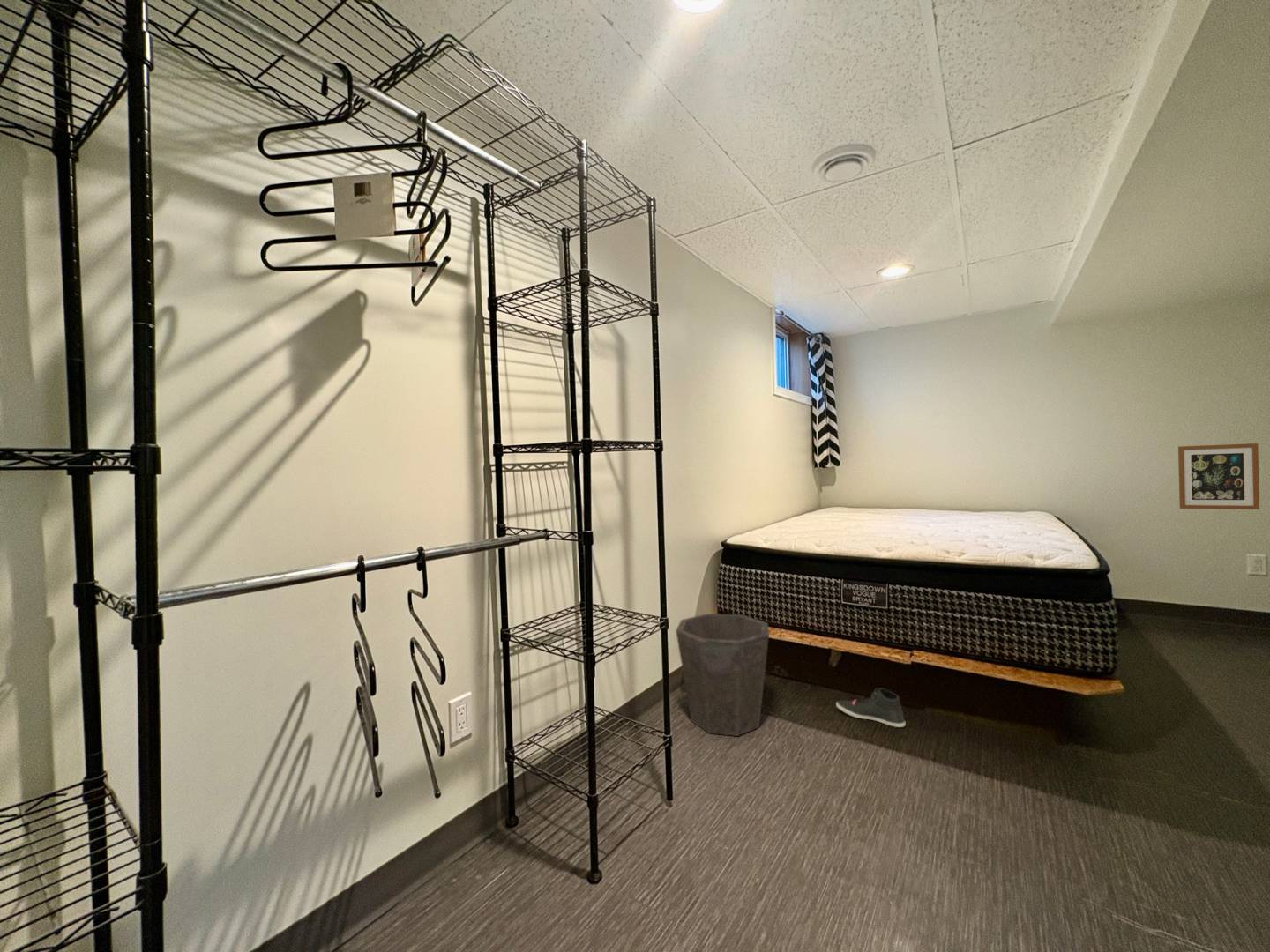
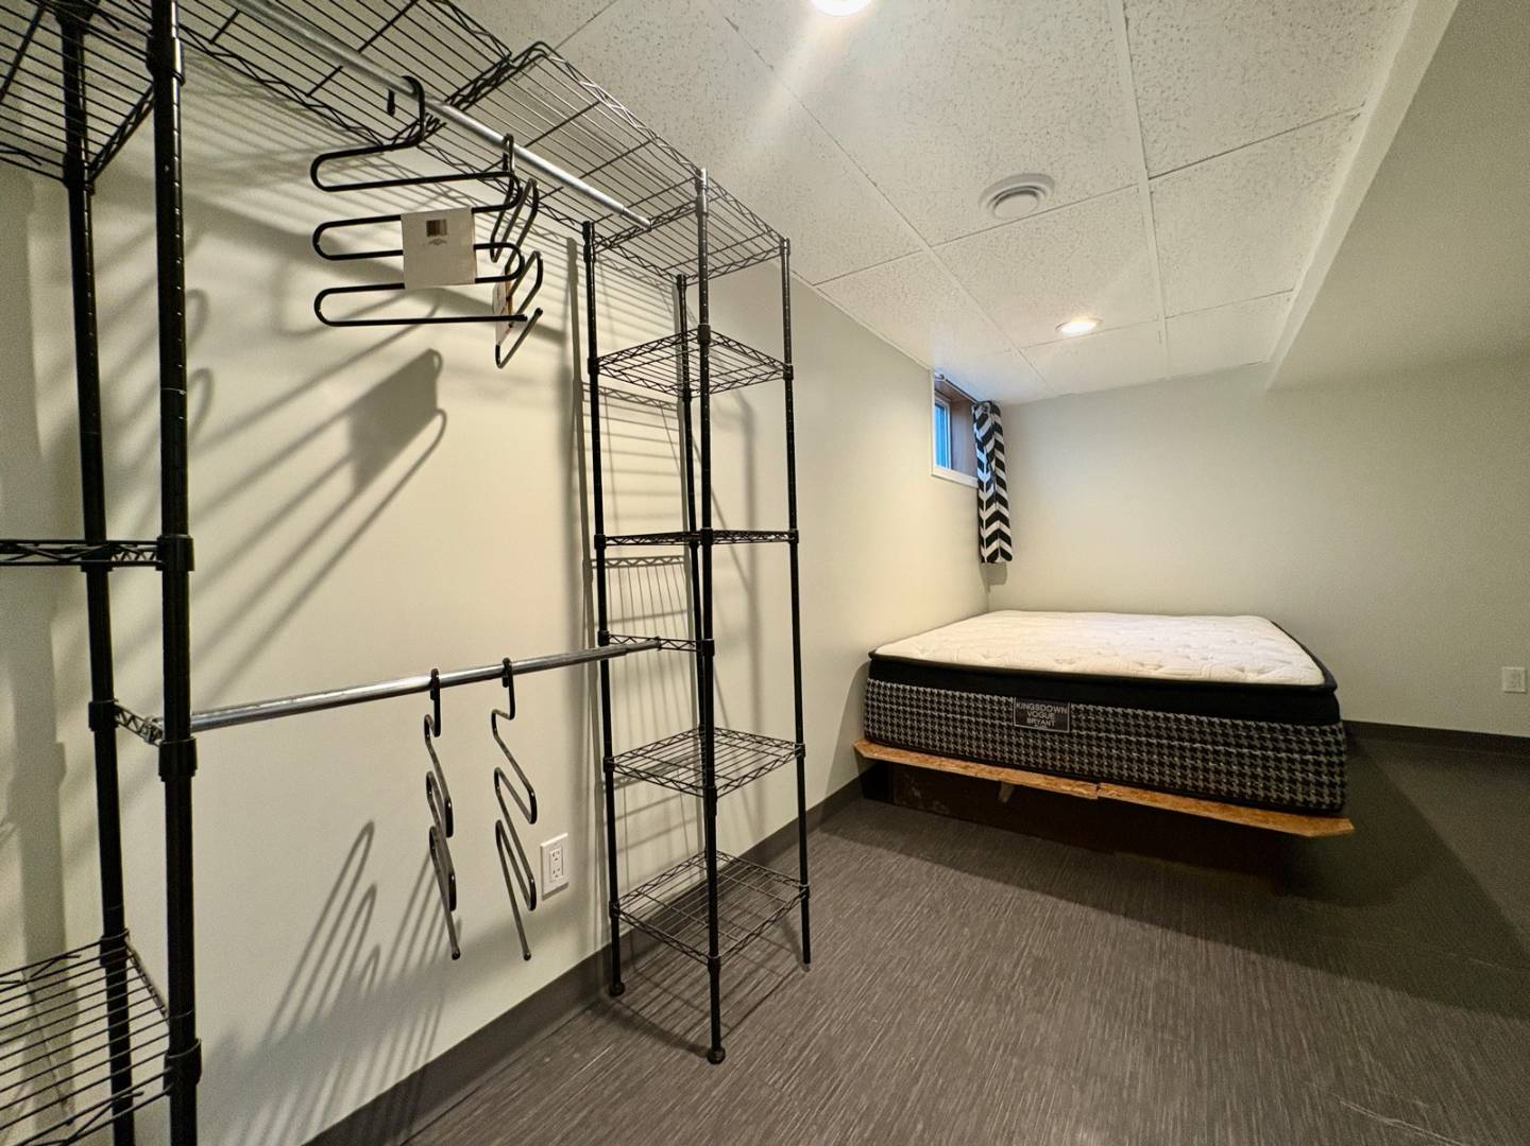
- sneaker [835,687,907,728]
- wall art [1177,443,1260,510]
- waste bin [675,613,770,737]
